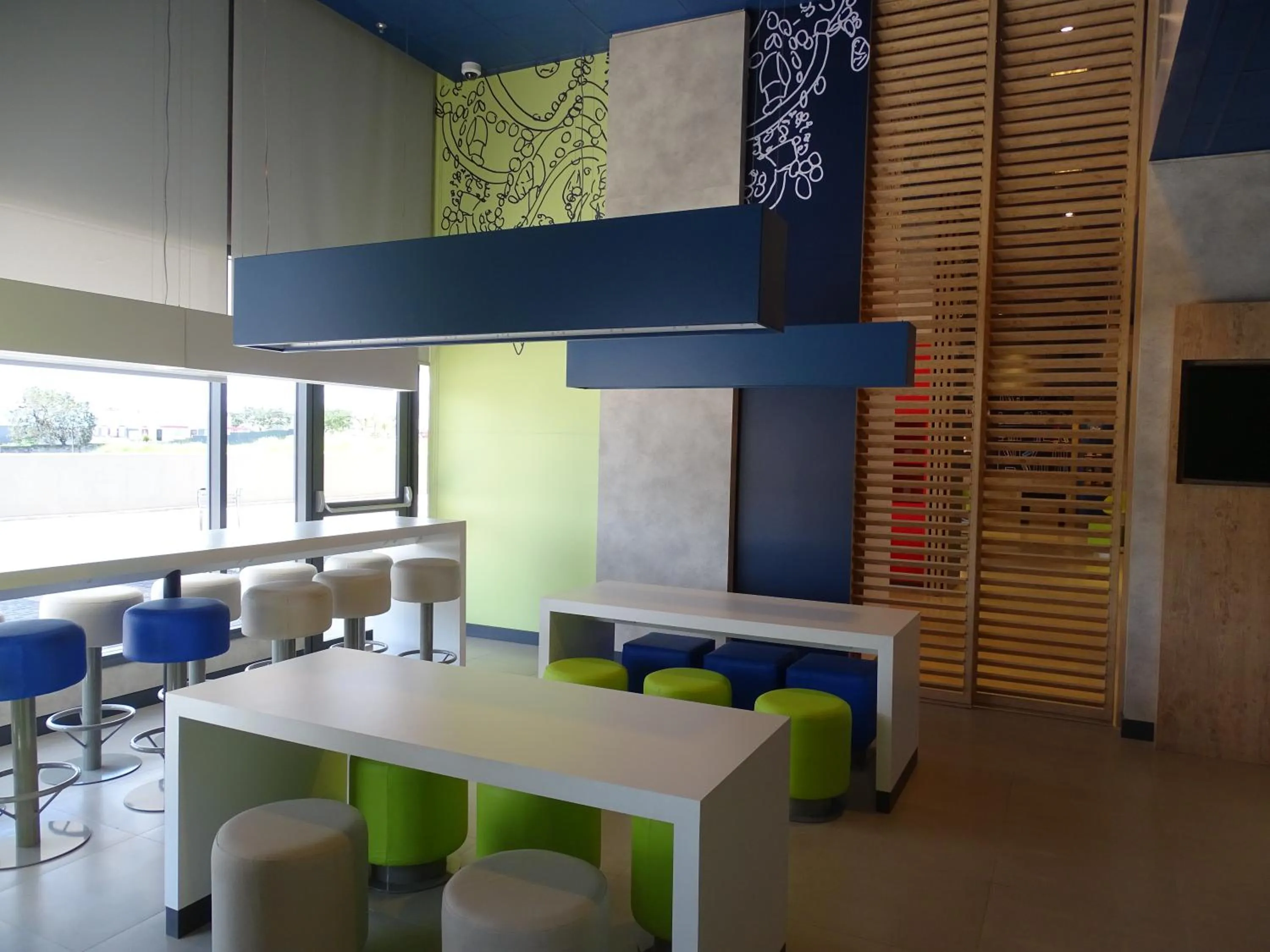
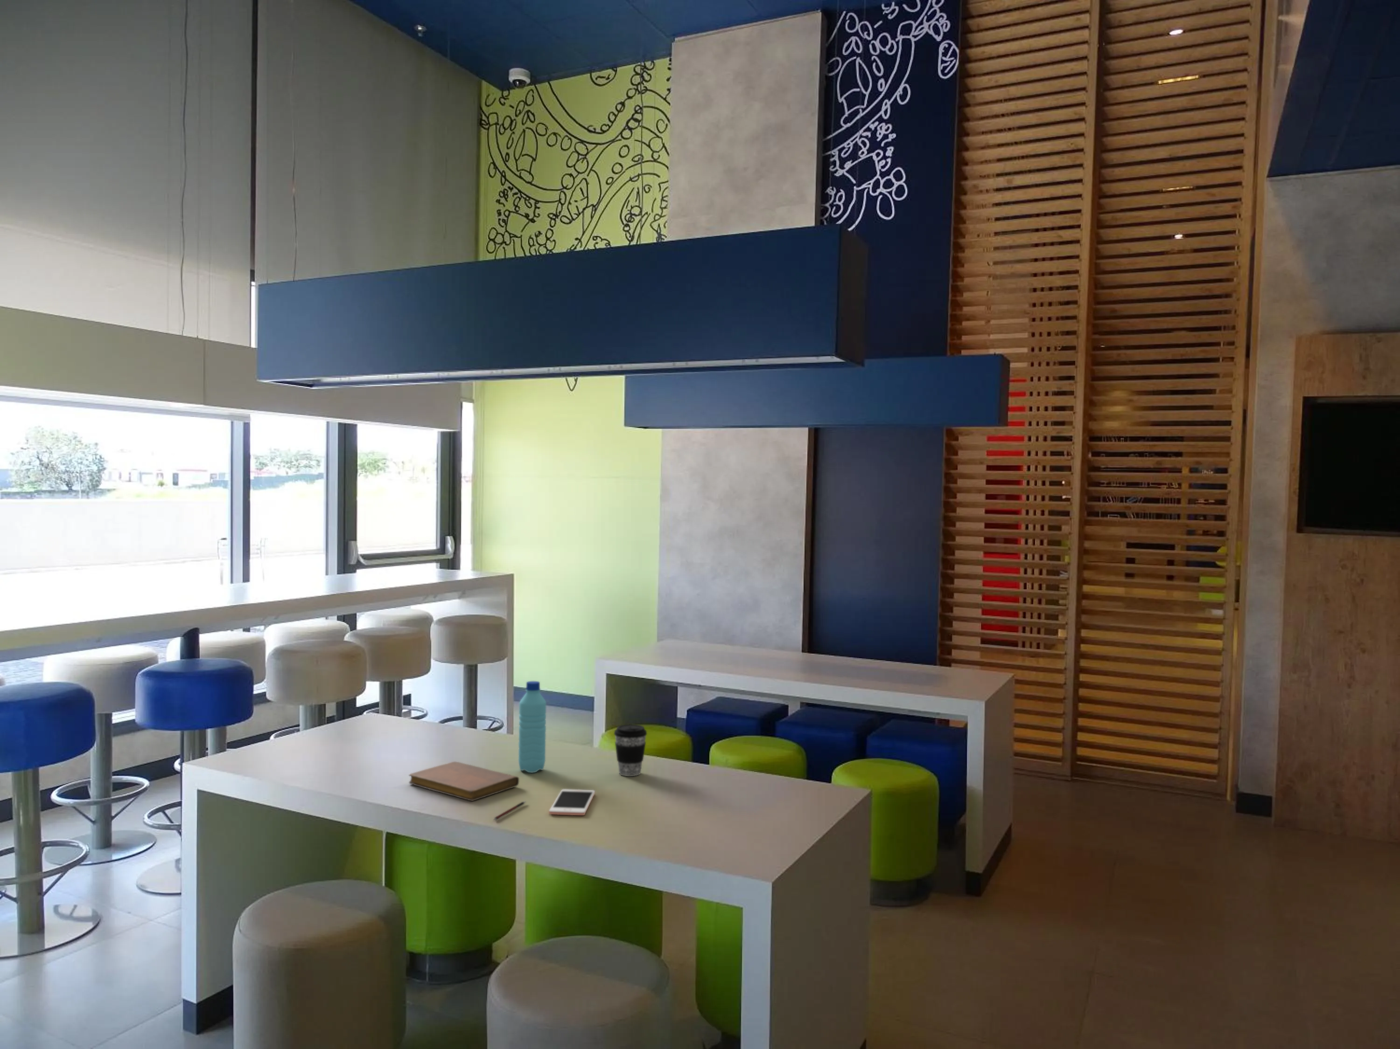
+ cell phone [548,789,595,815]
+ coffee cup [614,724,647,777]
+ water bottle [518,681,547,774]
+ pen [493,800,527,821]
+ notebook [409,761,519,801]
